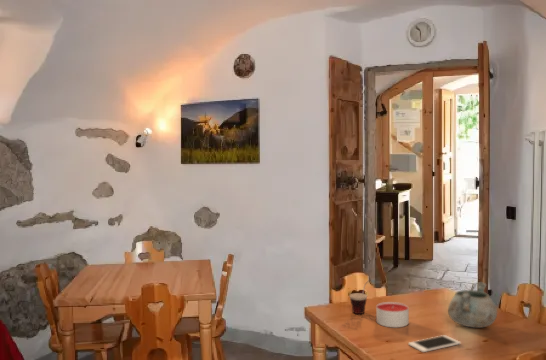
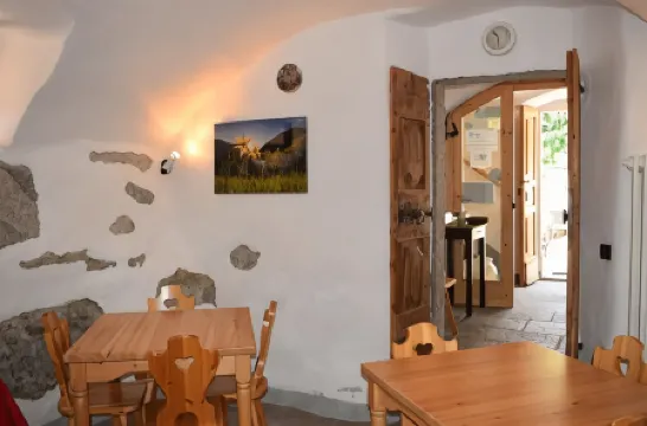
- decorative bowl [447,281,498,329]
- cell phone [407,334,462,353]
- cup [348,278,372,315]
- candle [375,301,410,328]
